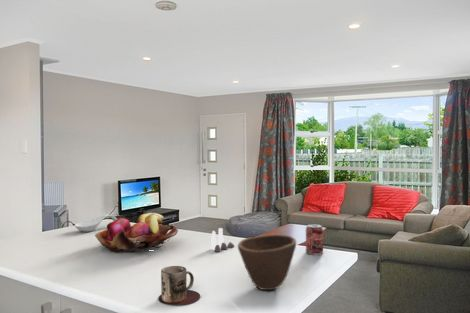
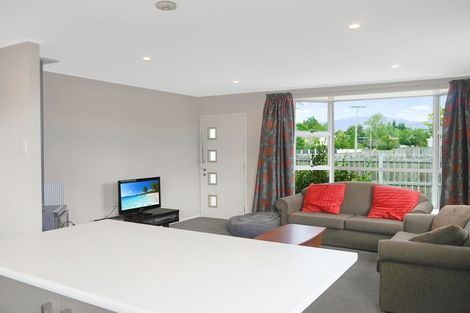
- bowl [237,233,297,291]
- spoon rest [74,214,118,233]
- mug [157,265,201,306]
- fruit basket [94,212,179,253]
- beverage can [305,223,324,256]
- salt and pepper shaker set [209,227,235,253]
